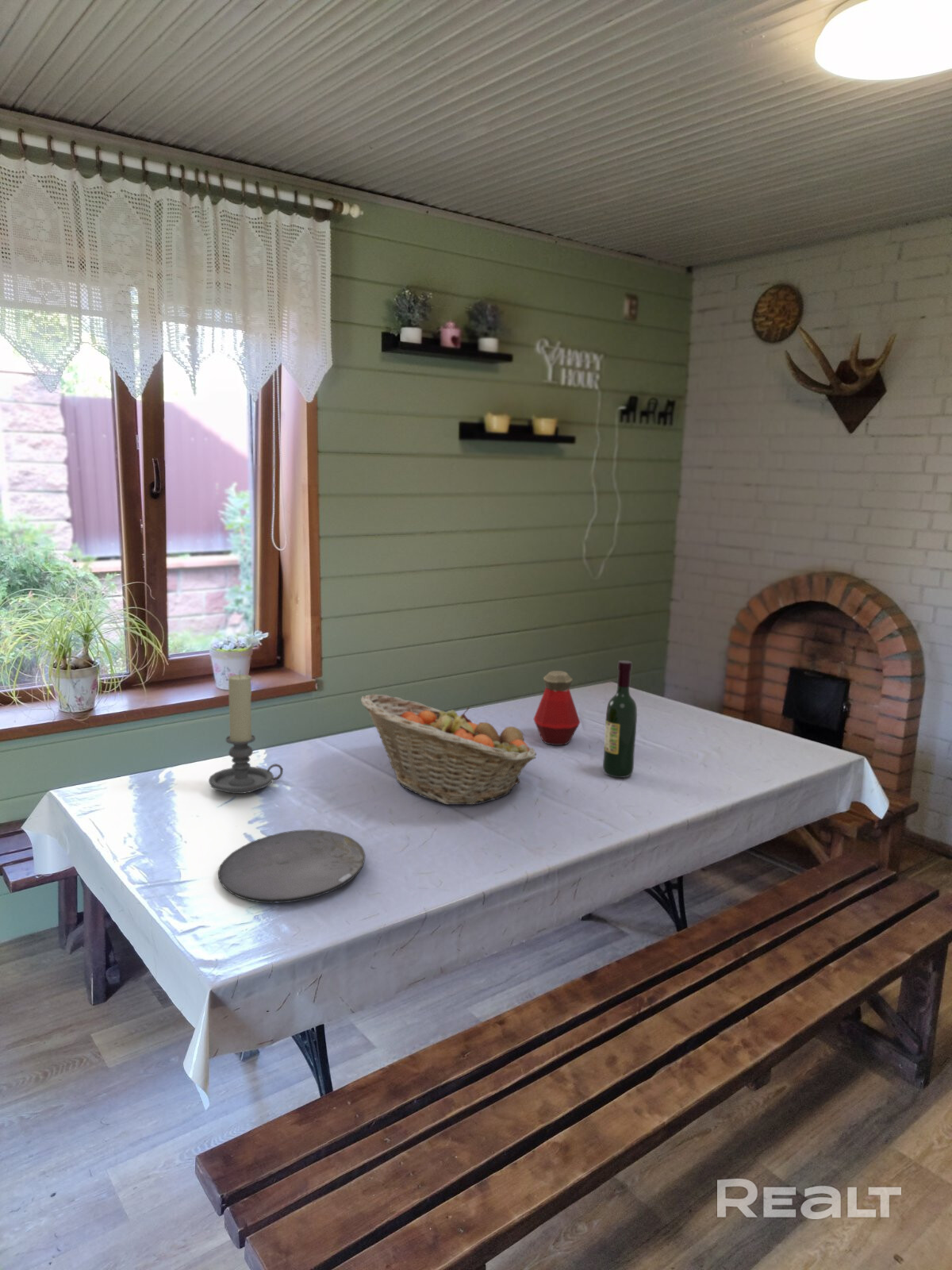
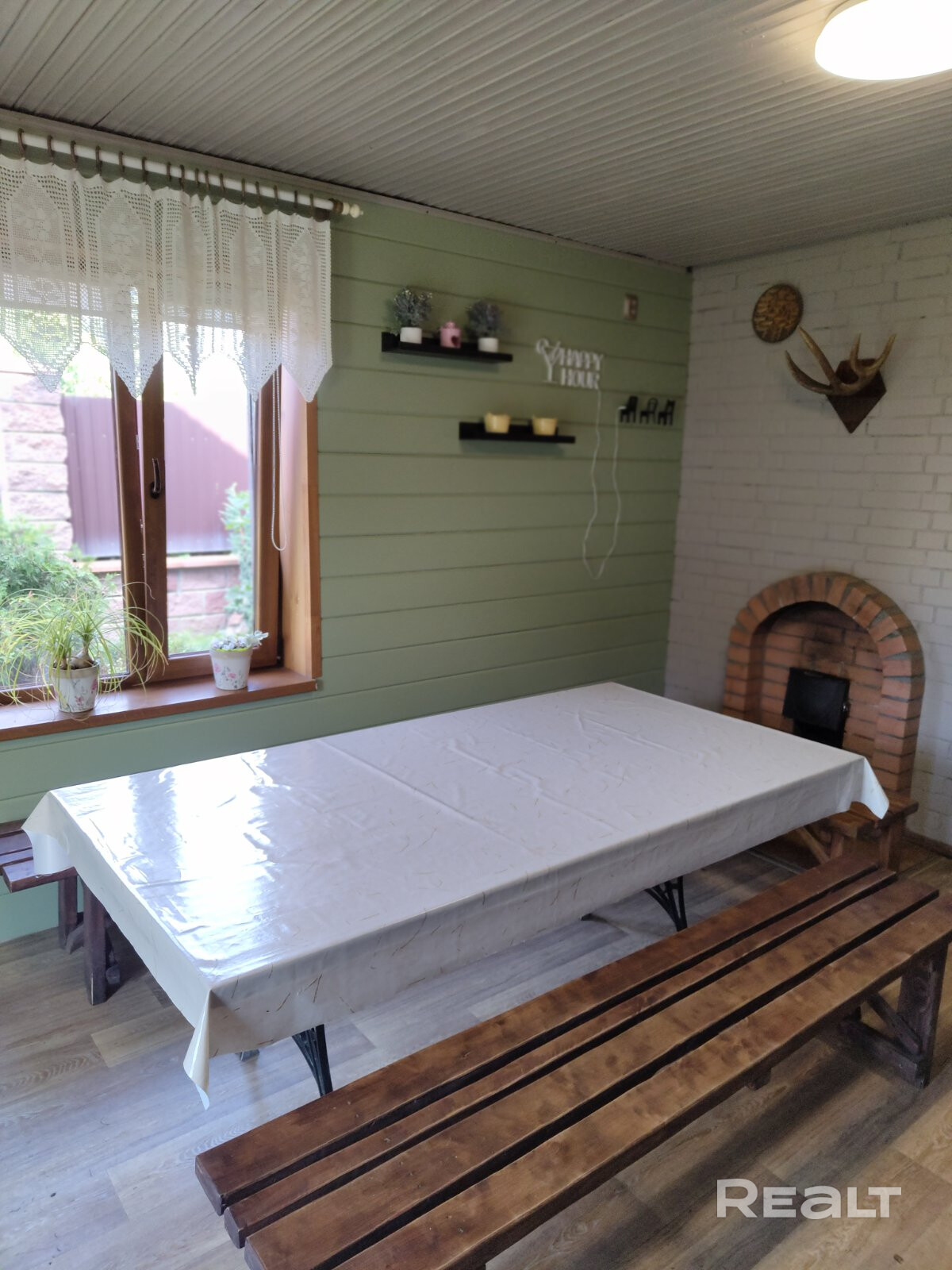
- fruit basket [360,693,537,806]
- bottle [533,670,581,746]
- plate [217,829,366,904]
- candle holder [208,673,284,795]
- wine bottle [602,660,638,779]
